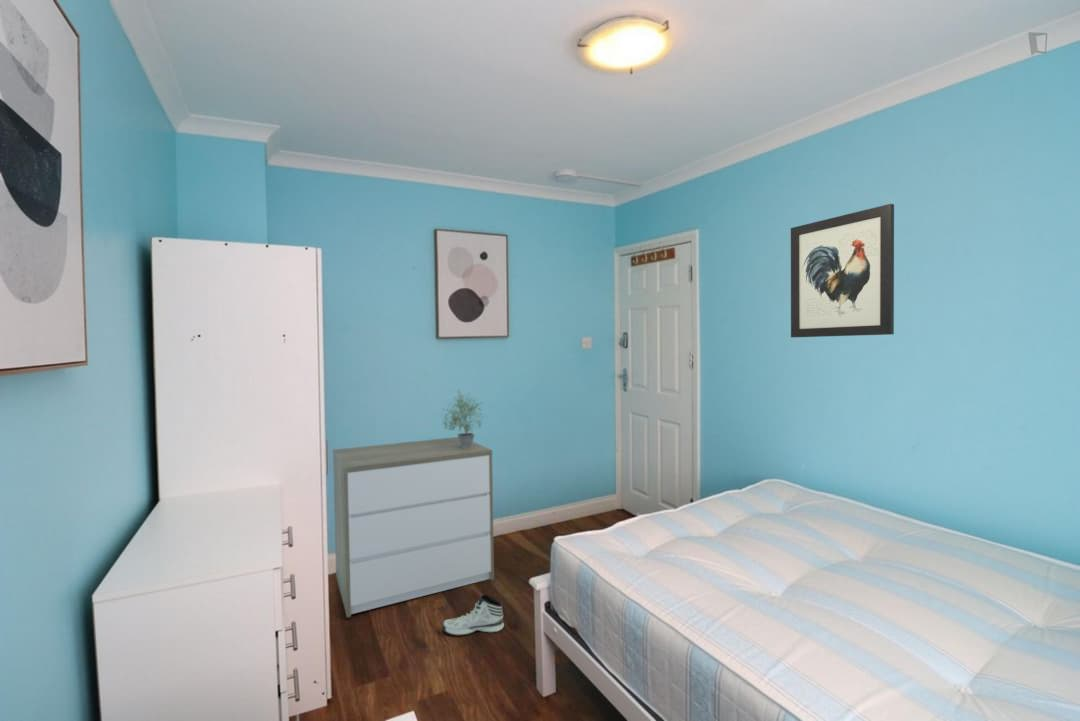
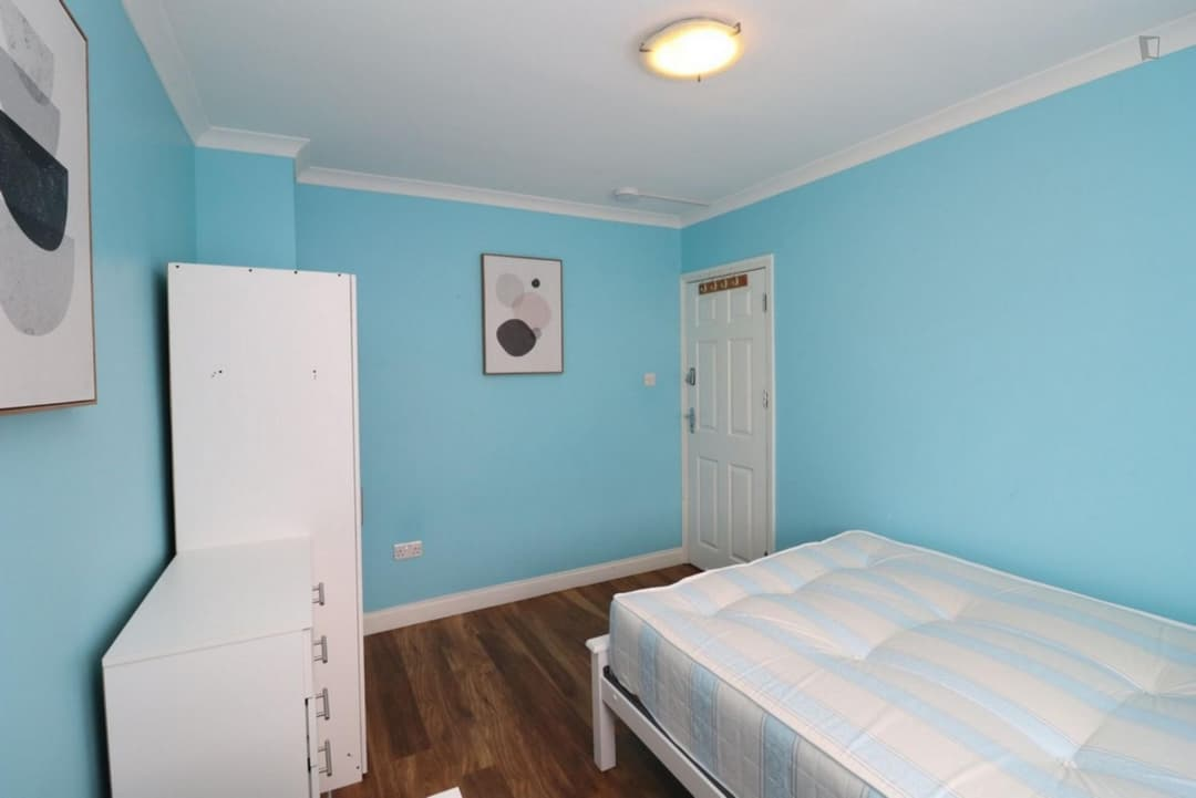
- potted plant [439,388,486,448]
- sneaker [442,593,505,637]
- wall art [790,203,895,338]
- dresser [332,436,495,619]
